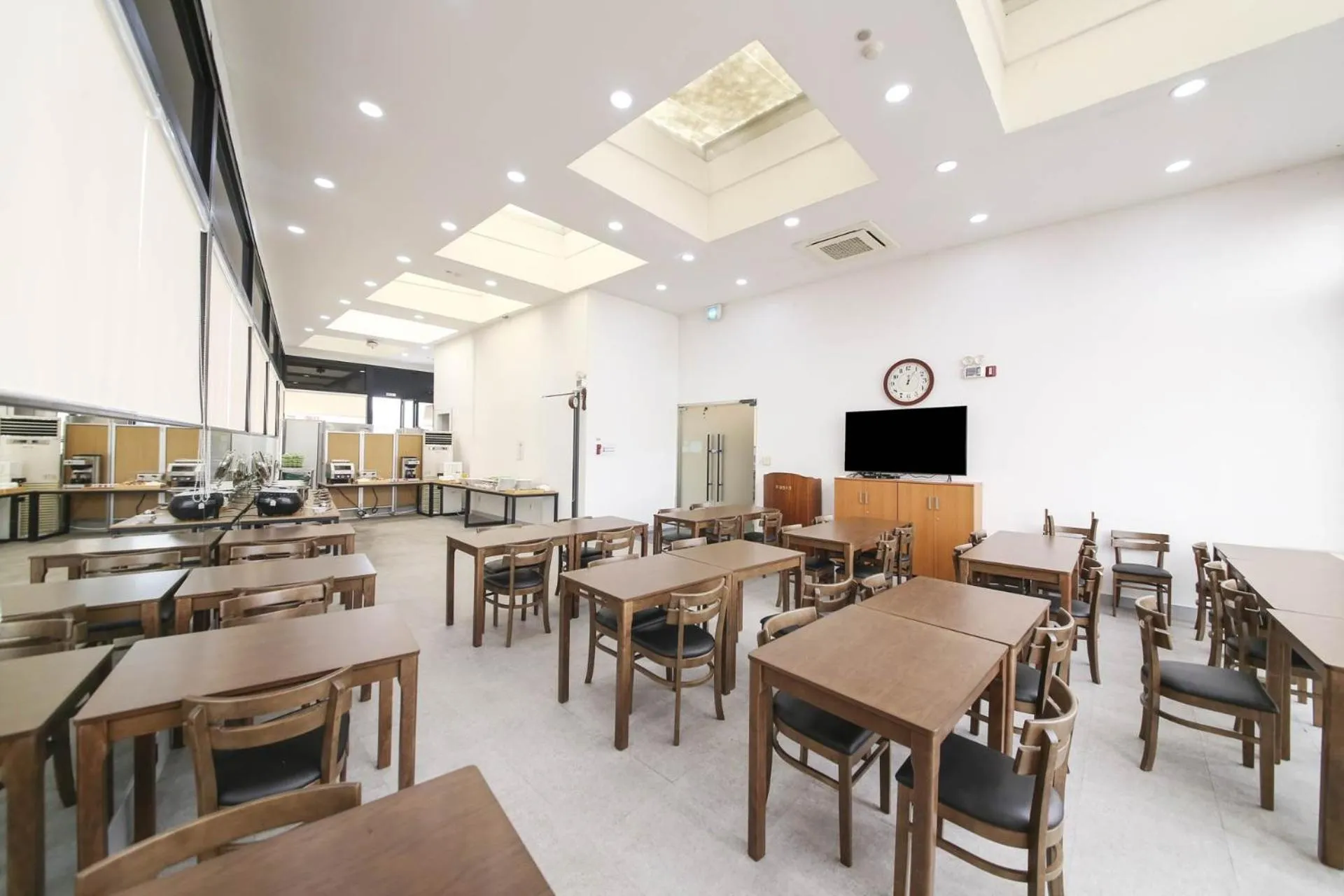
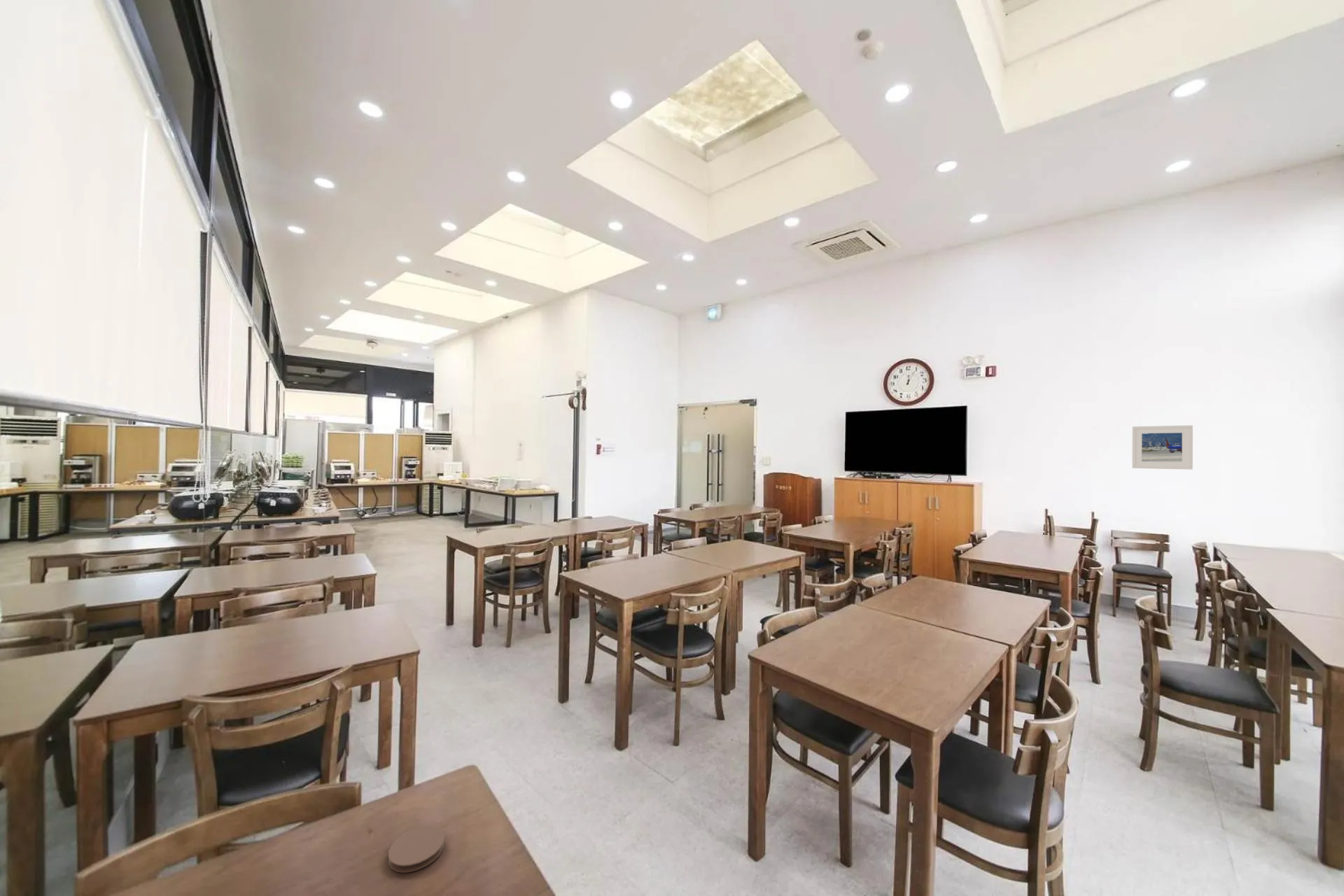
+ coaster [388,825,445,874]
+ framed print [1131,425,1194,470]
